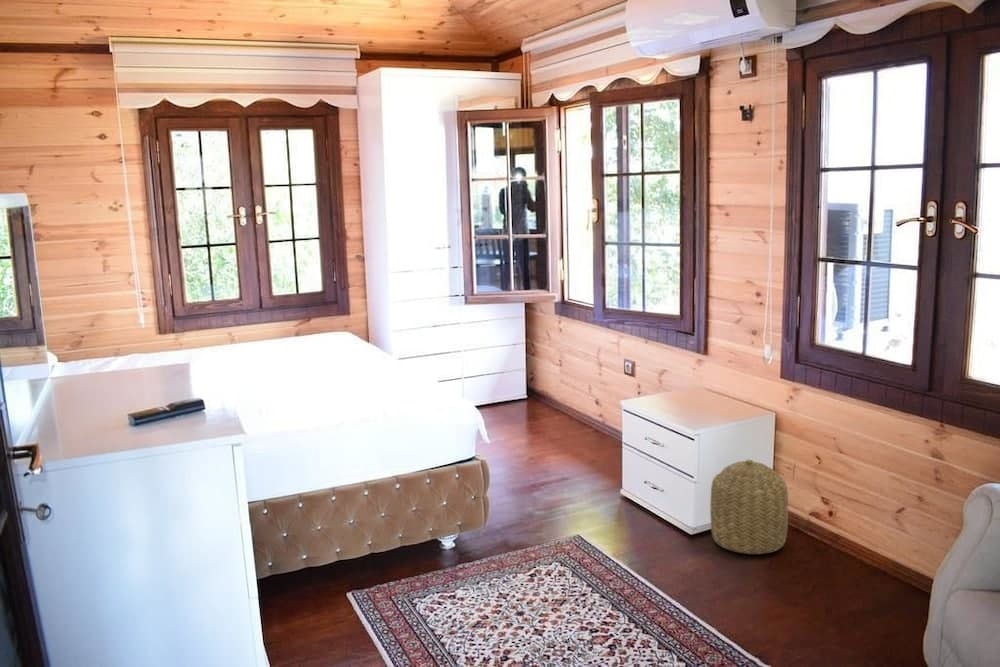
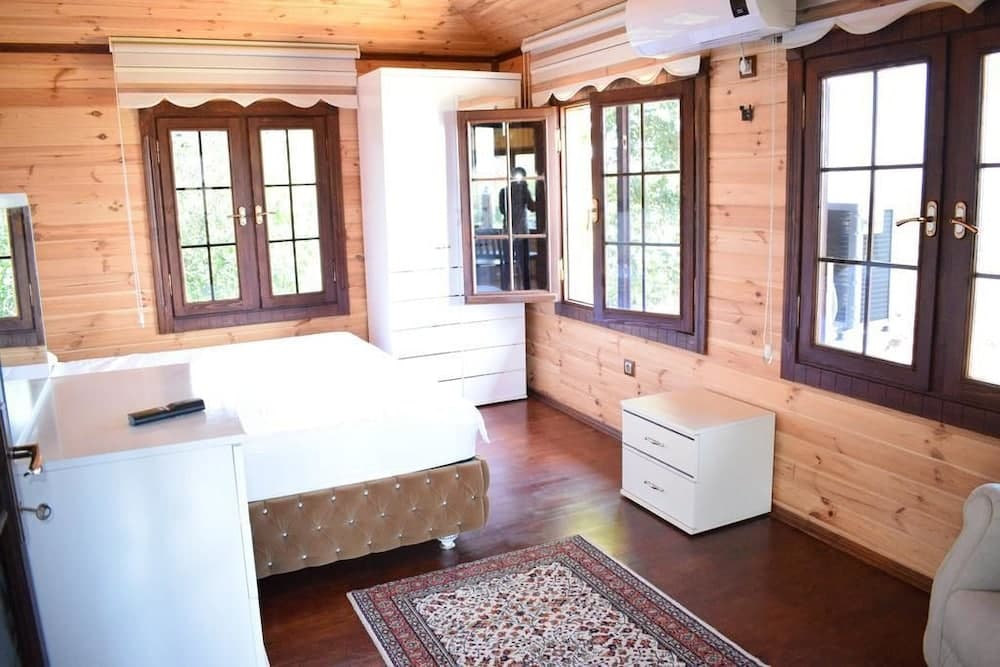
- basket [709,459,789,555]
